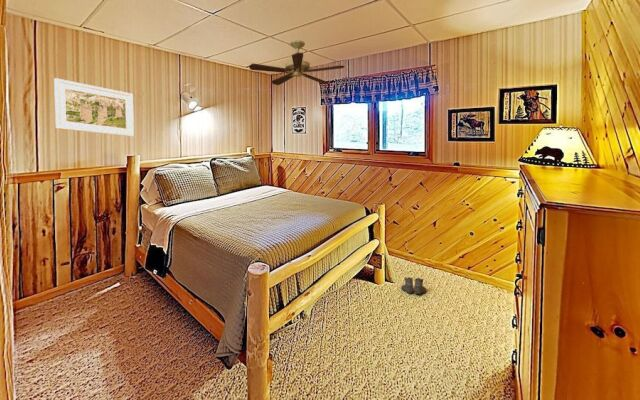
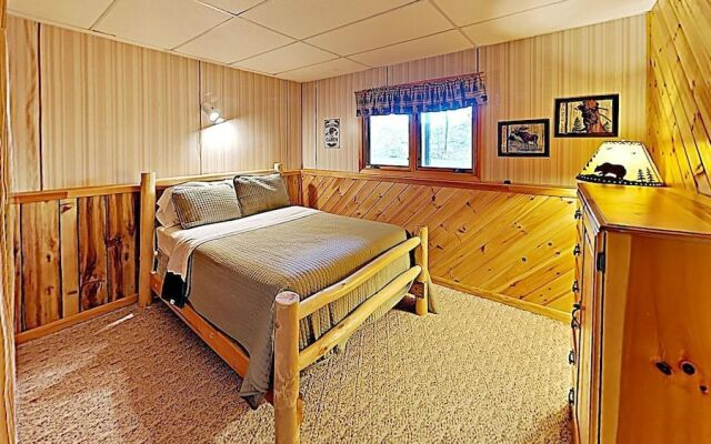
- ceiling fan [248,39,346,86]
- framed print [53,77,135,138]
- boots [400,276,427,295]
